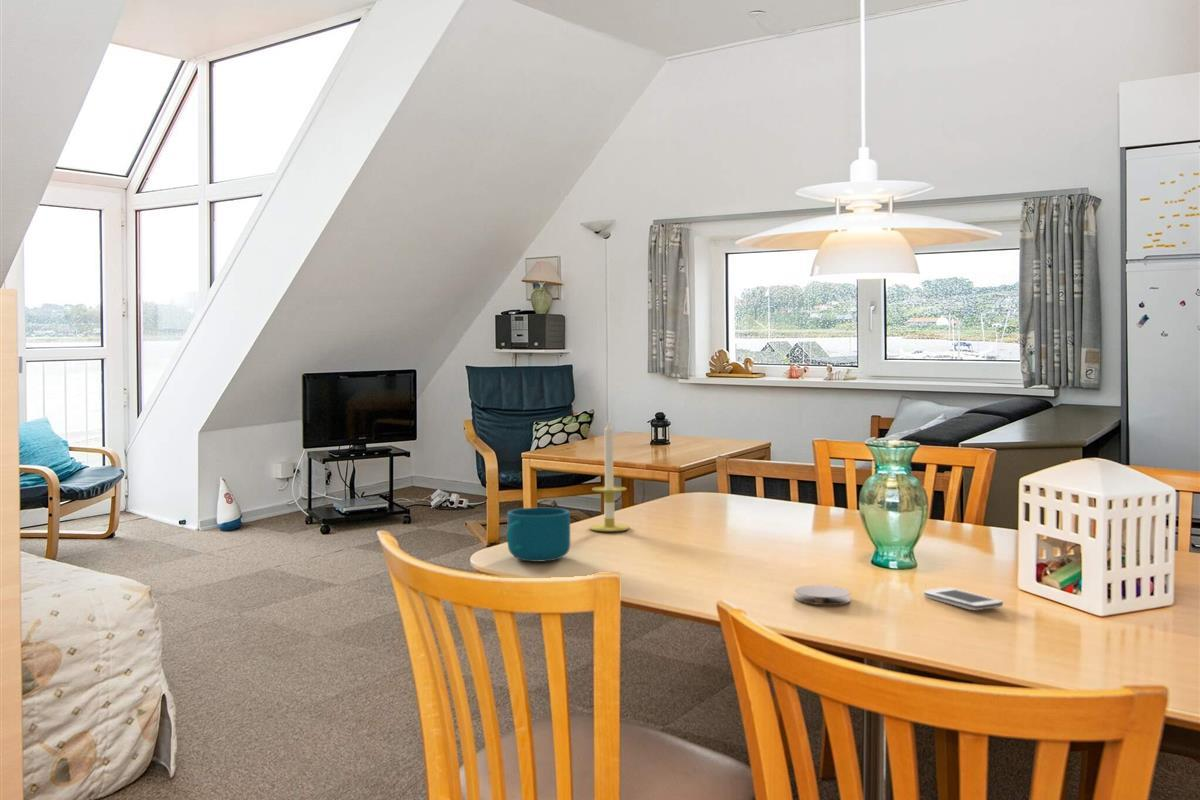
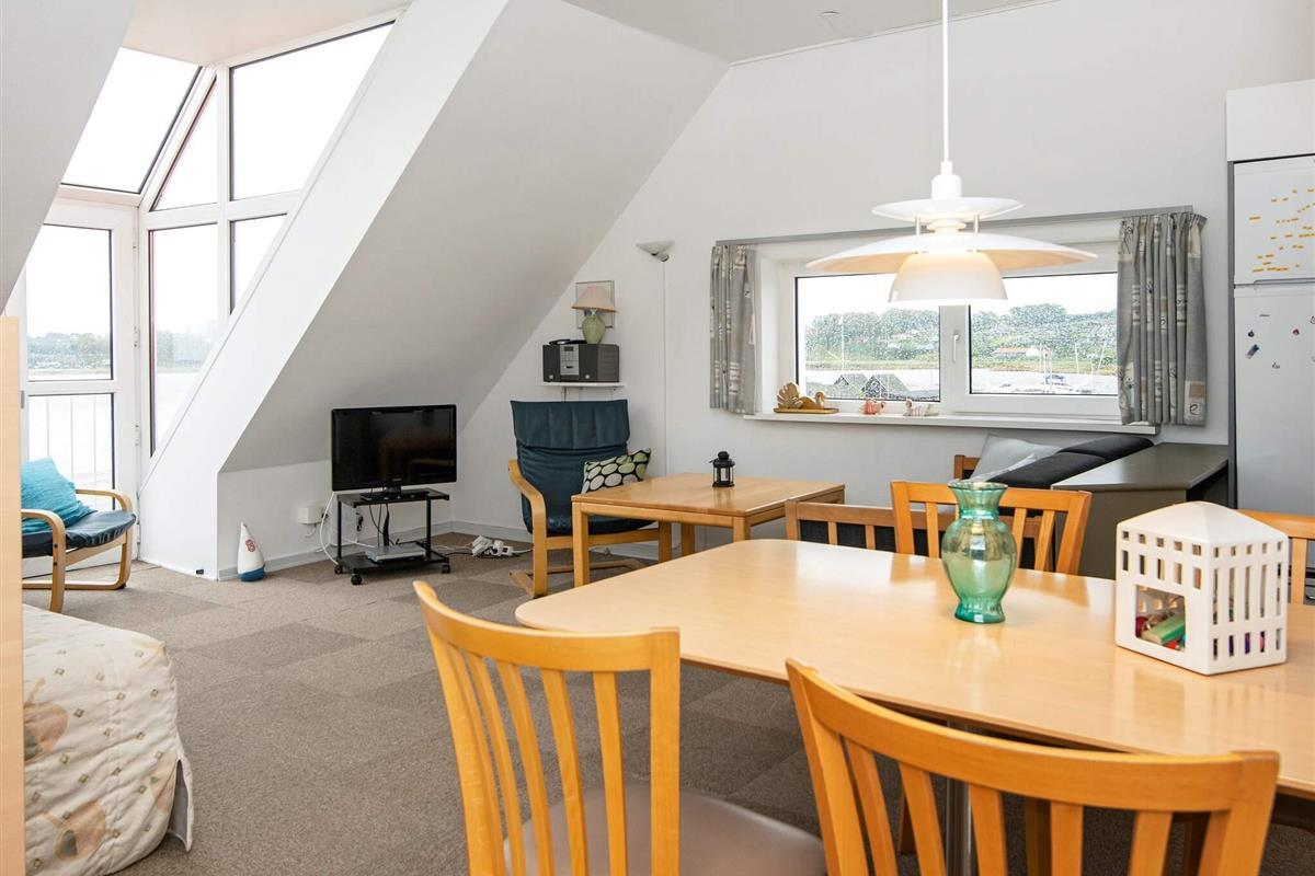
- cup [506,507,571,563]
- candle [588,418,631,532]
- smartphone [923,587,1004,611]
- coaster [794,584,852,606]
